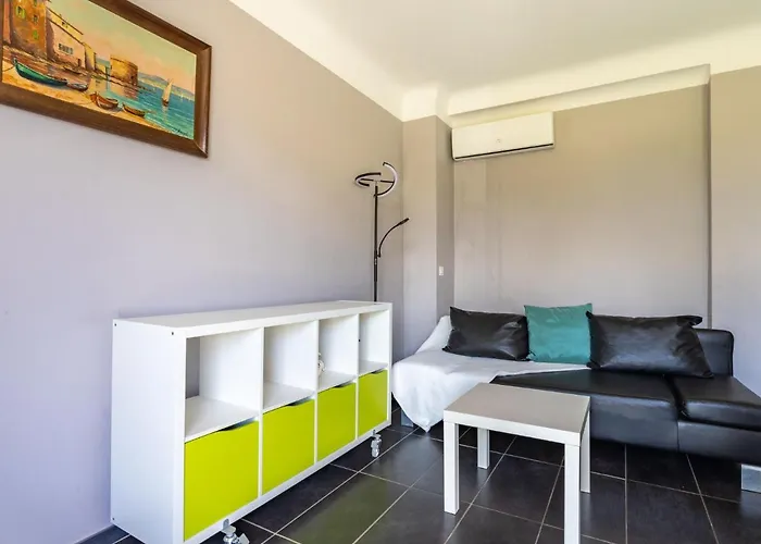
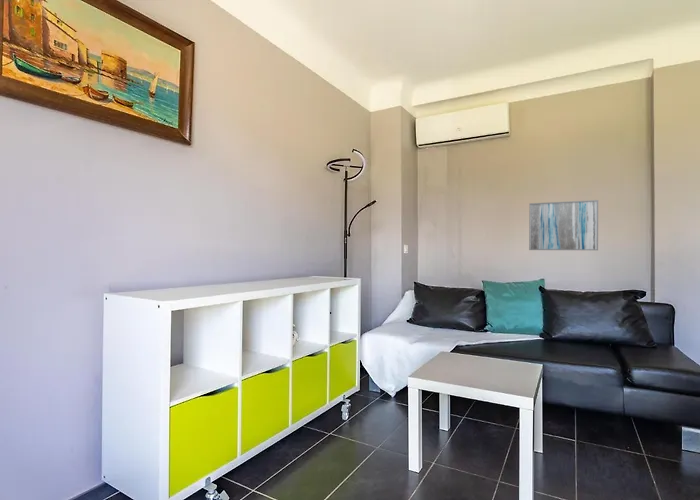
+ wall art [528,199,599,251]
